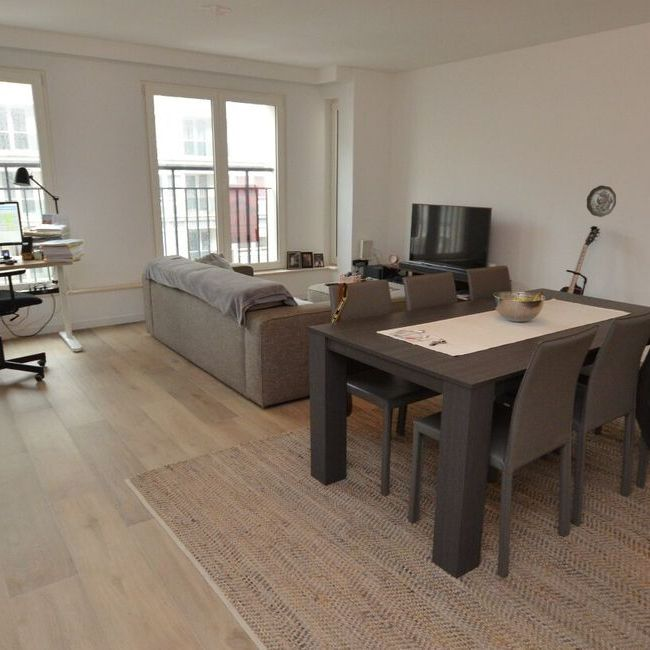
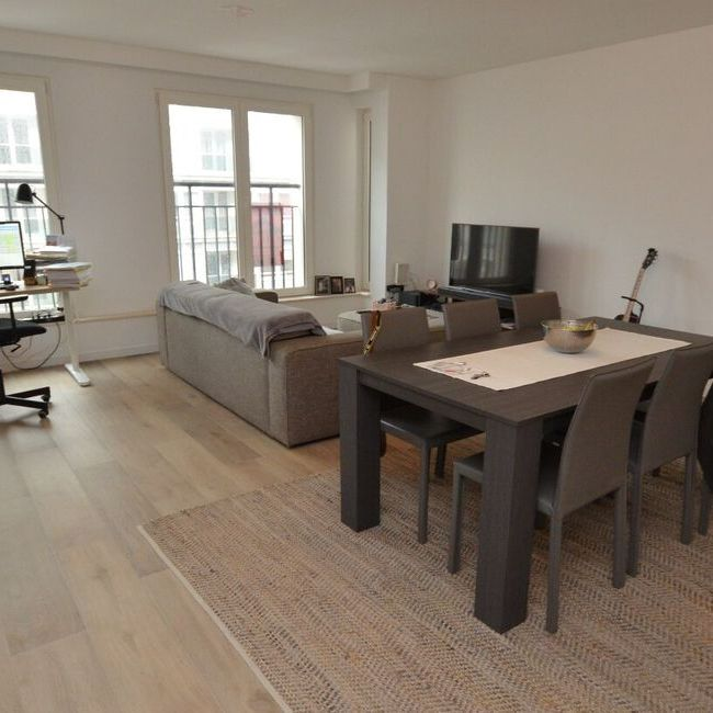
- decorative plate [586,184,617,218]
